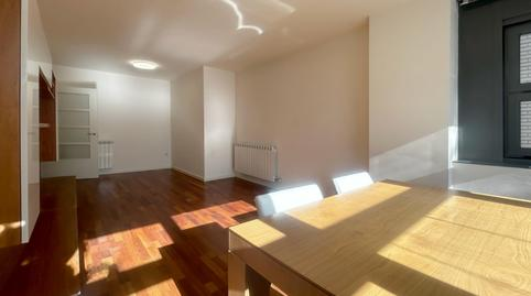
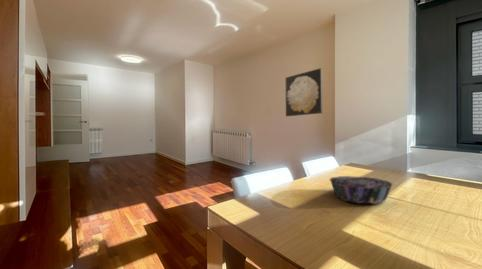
+ wall art [285,67,324,117]
+ decorative bowl [329,175,394,205]
